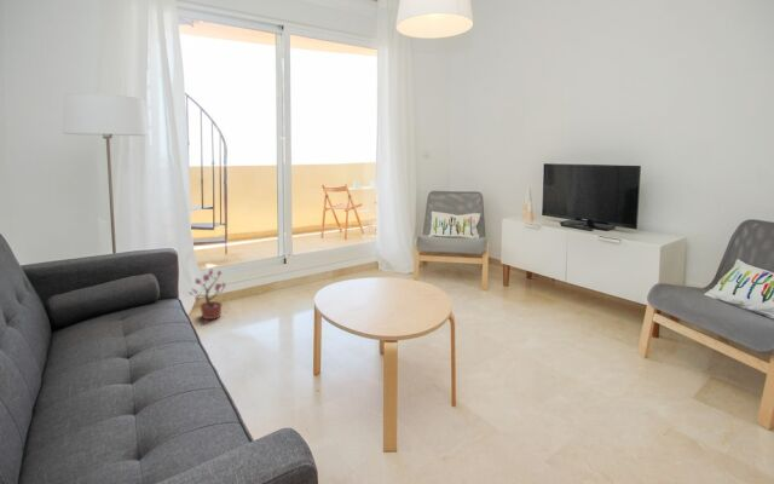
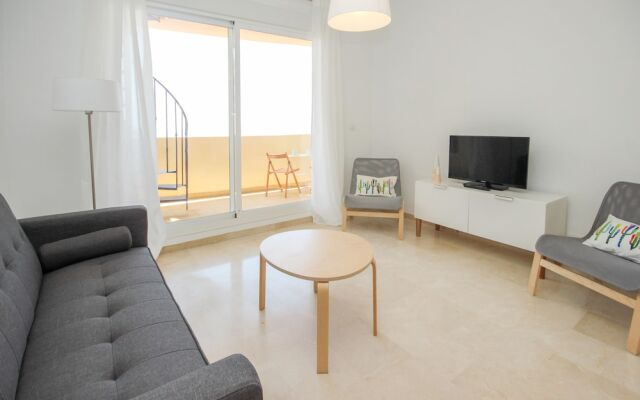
- potted plant [189,267,230,324]
